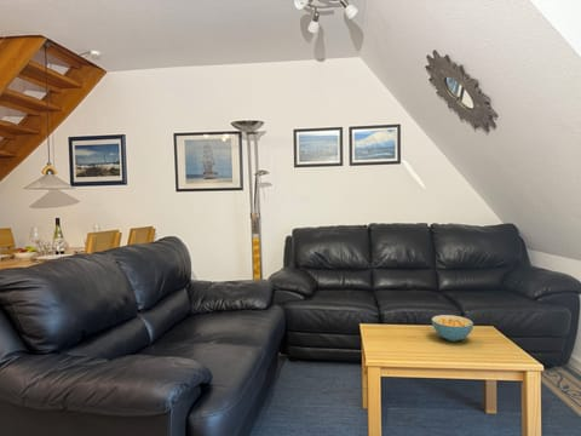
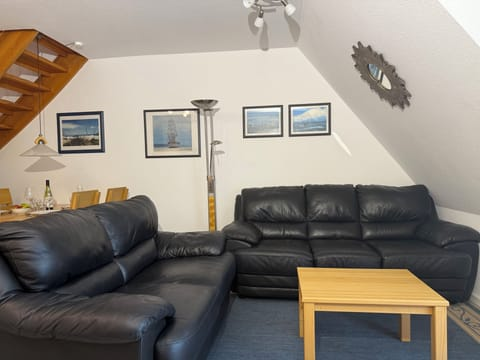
- cereal bowl [431,314,474,343]
